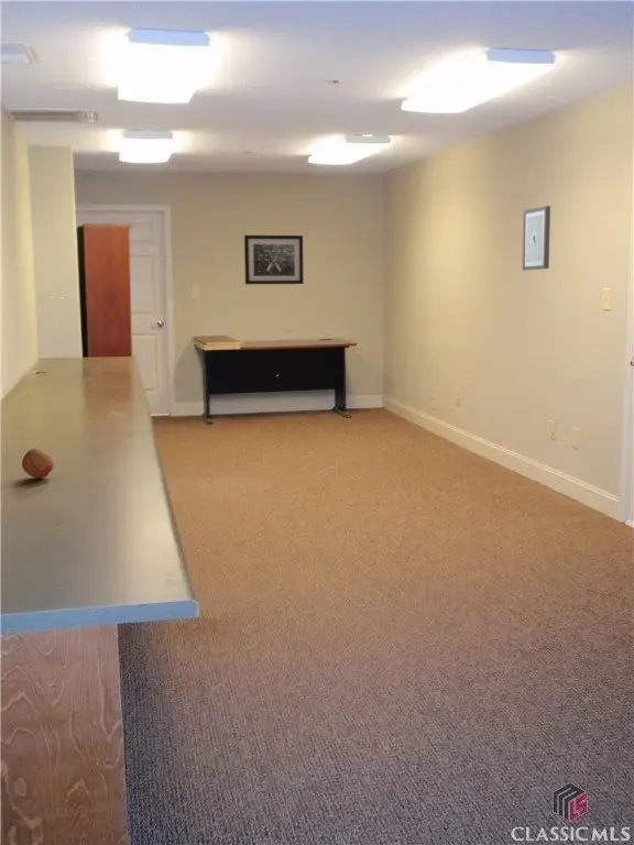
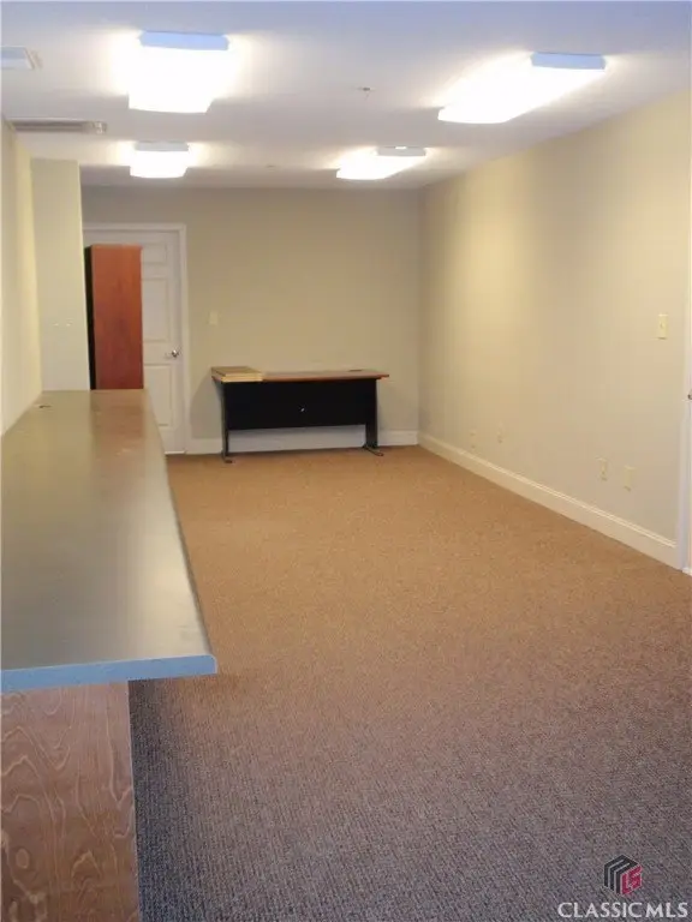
- wall art [243,234,305,285]
- wall art [522,205,551,271]
- fruit [21,448,55,480]
